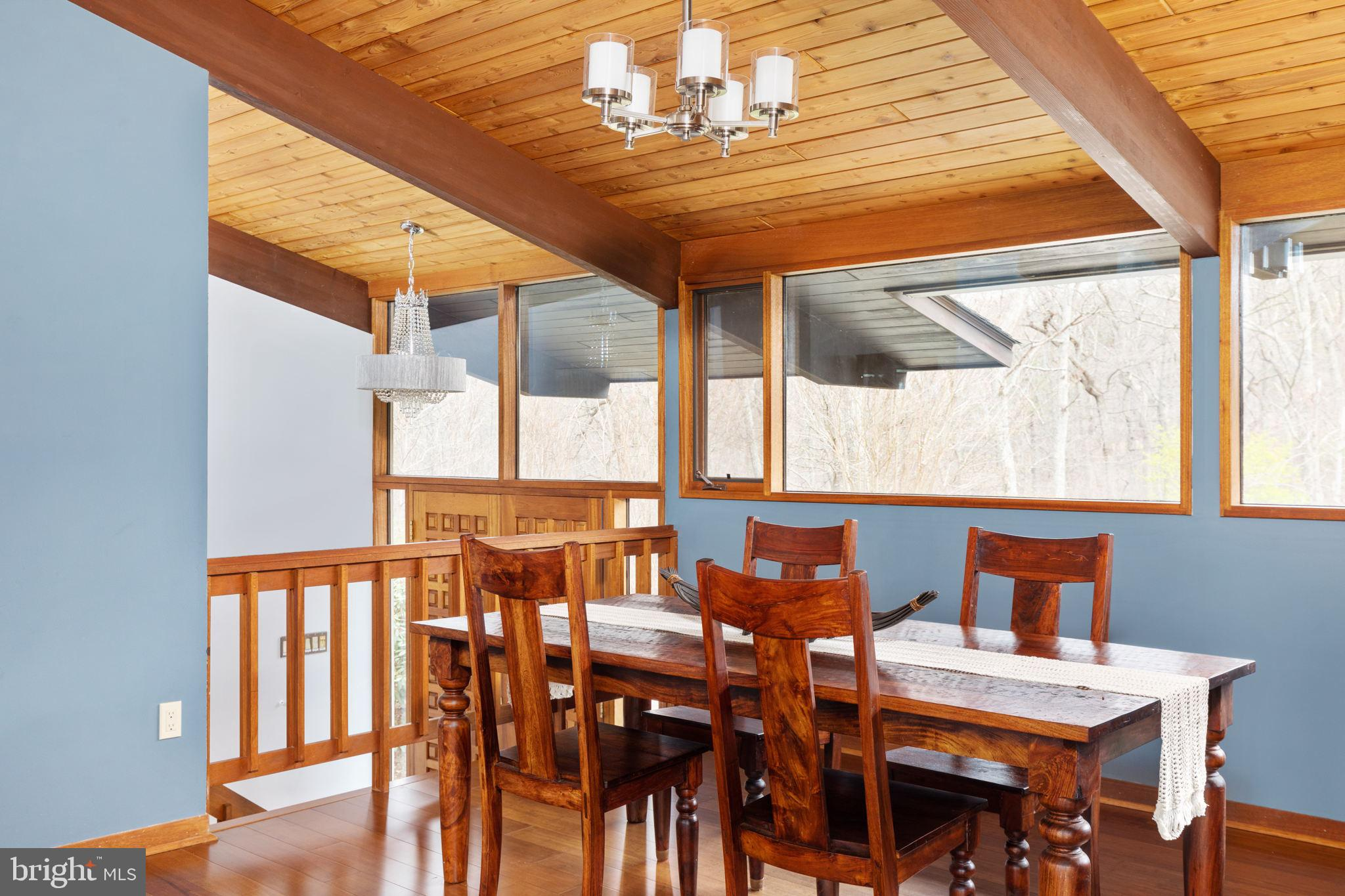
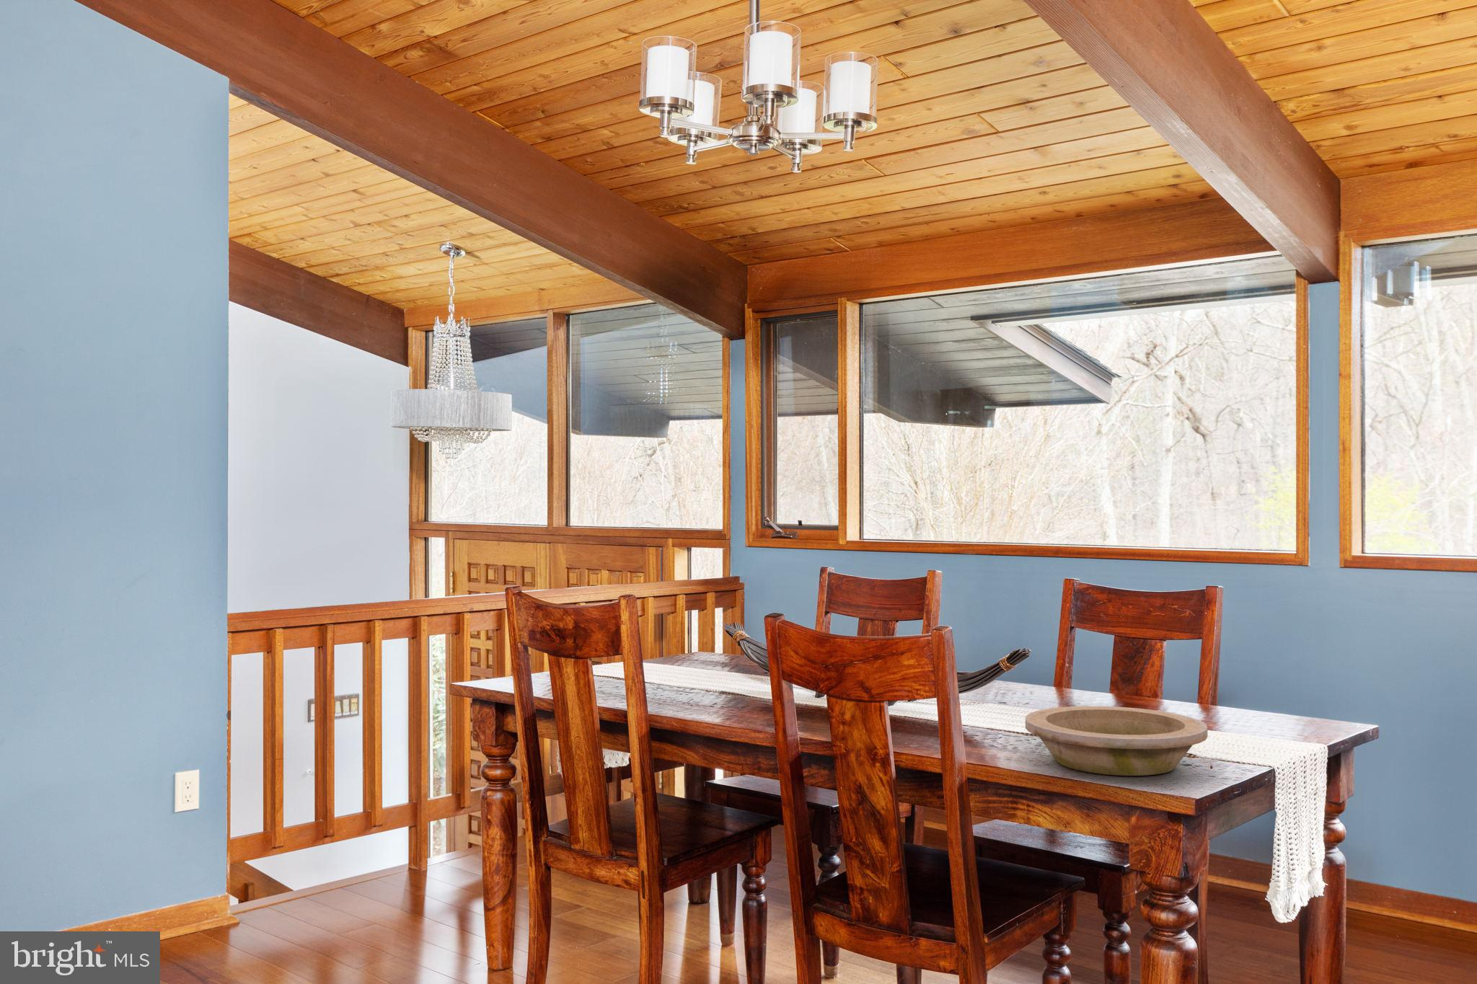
+ bowl [1025,706,1209,776]
